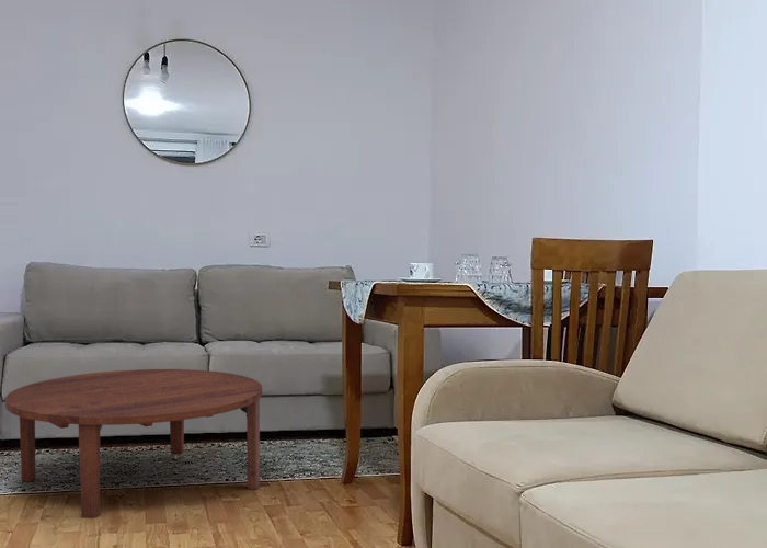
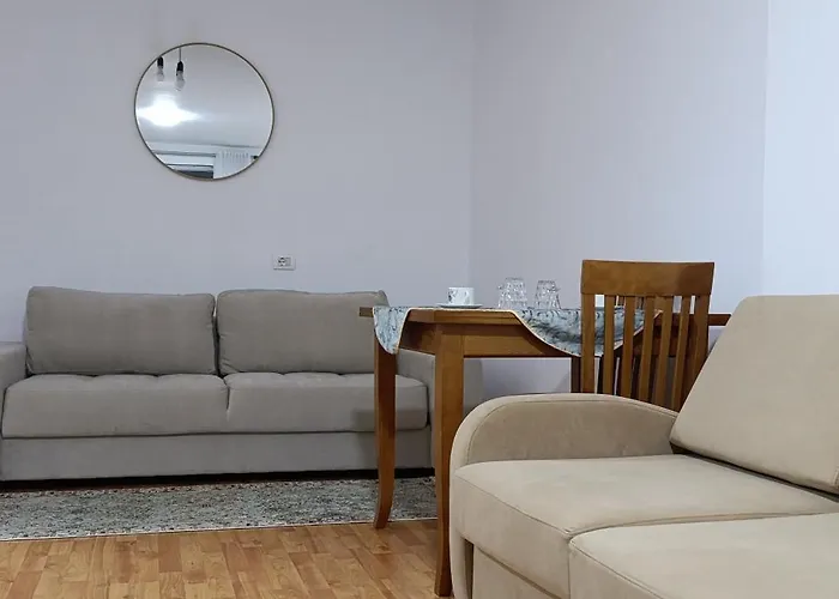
- coffee table [4,368,263,520]
